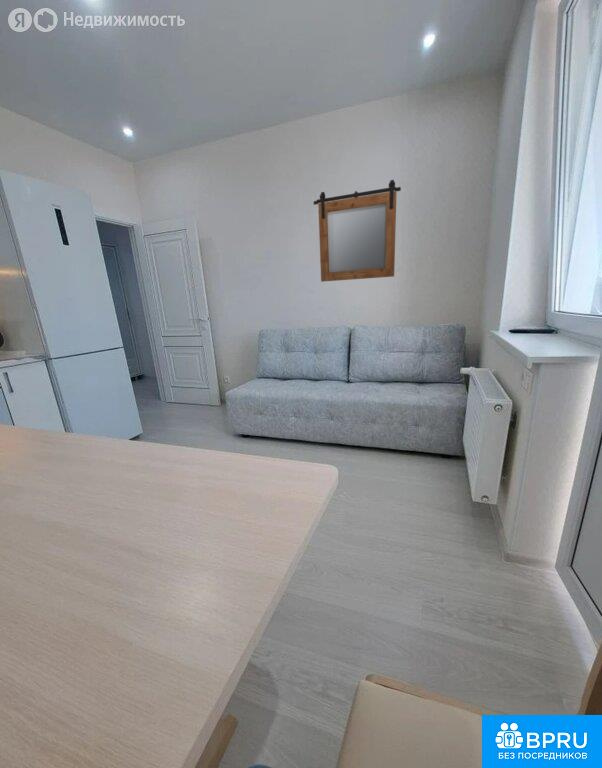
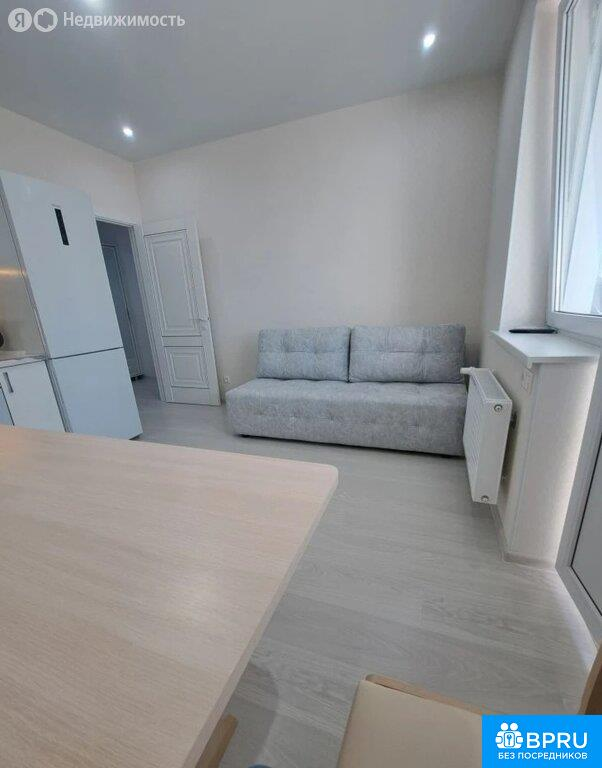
- mirror [313,179,402,283]
